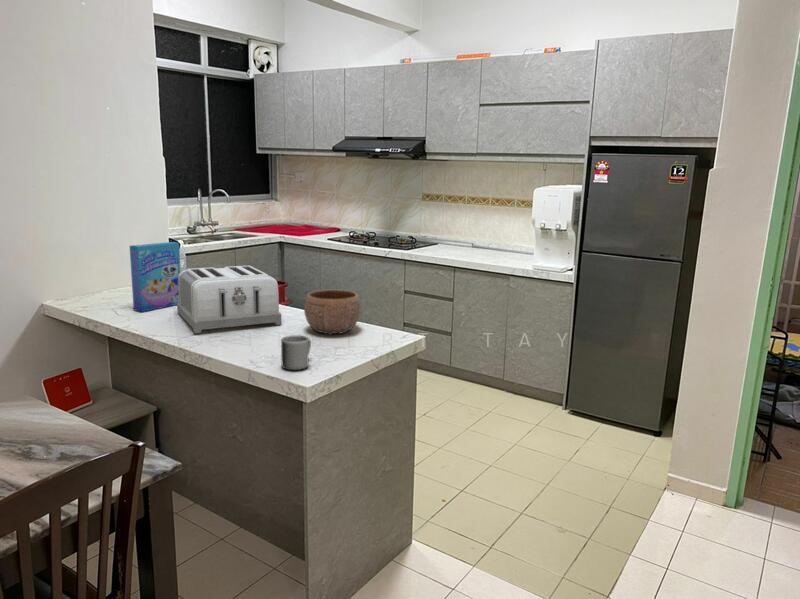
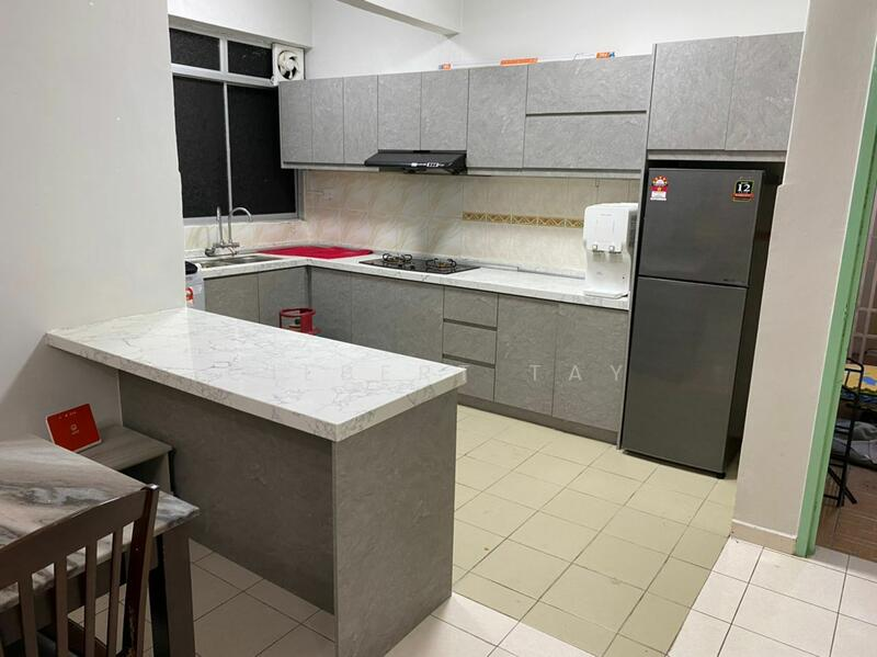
- cereal box [129,241,181,313]
- mug [280,334,312,371]
- bowl [303,289,362,336]
- toaster [176,265,282,334]
